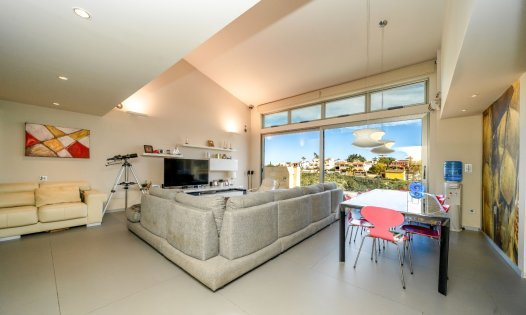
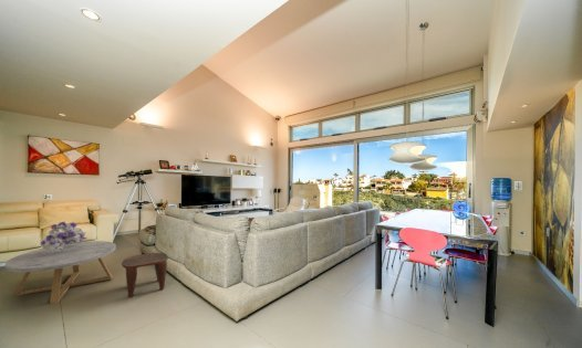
+ bouquet [39,221,89,252]
+ coffee table [4,240,117,305]
+ stool [121,252,169,298]
